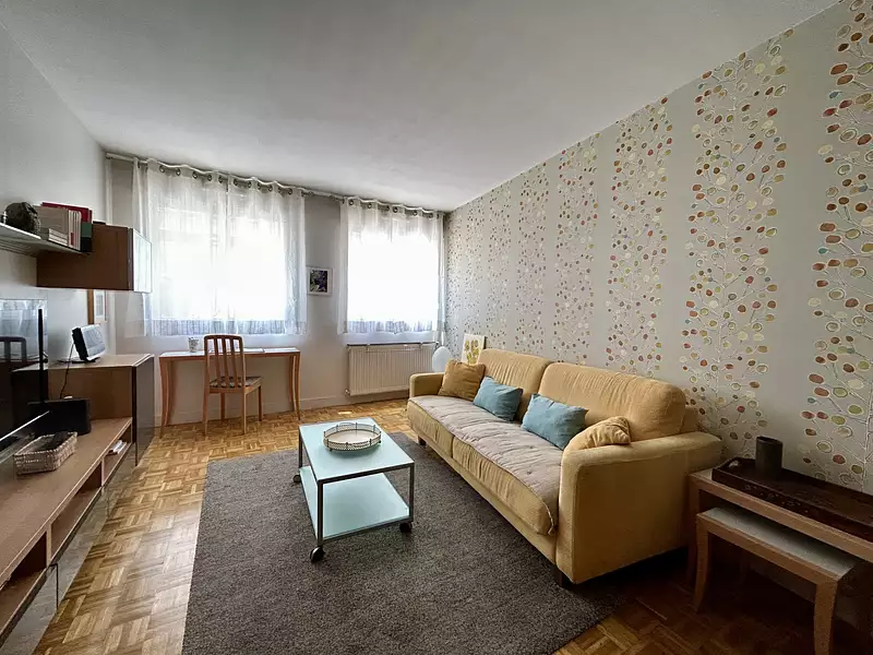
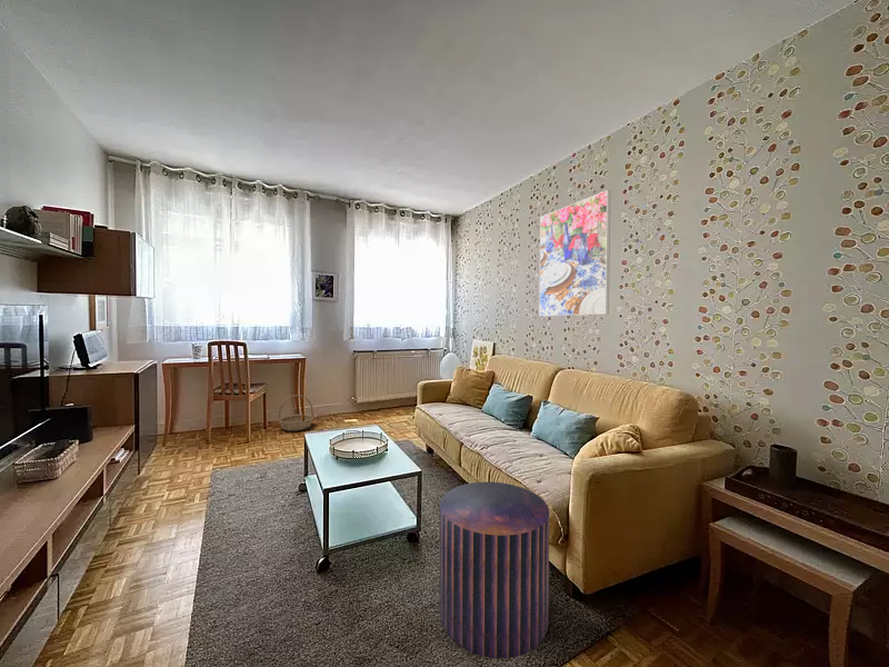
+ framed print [538,189,611,317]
+ pouf [439,480,550,659]
+ basket [278,394,314,431]
